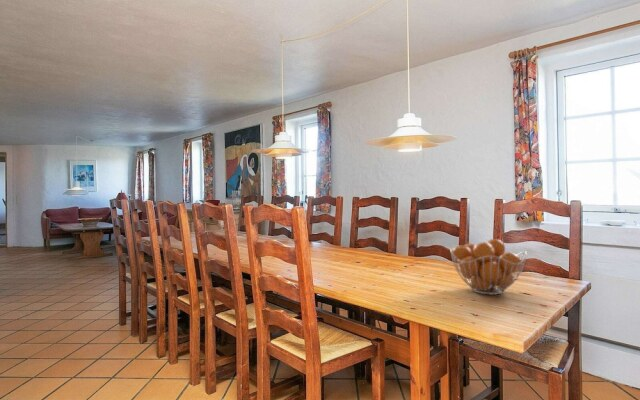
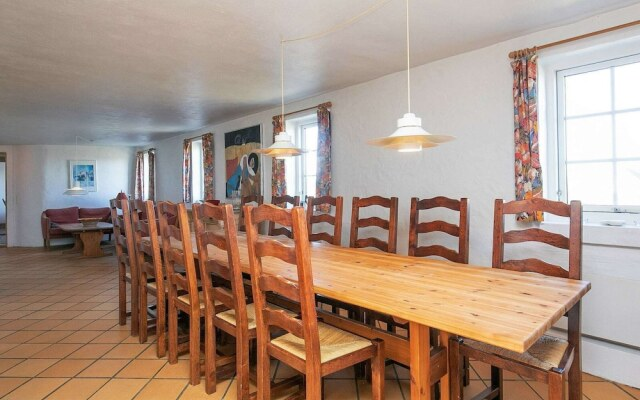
- fruit basket [449,238,528,296]
